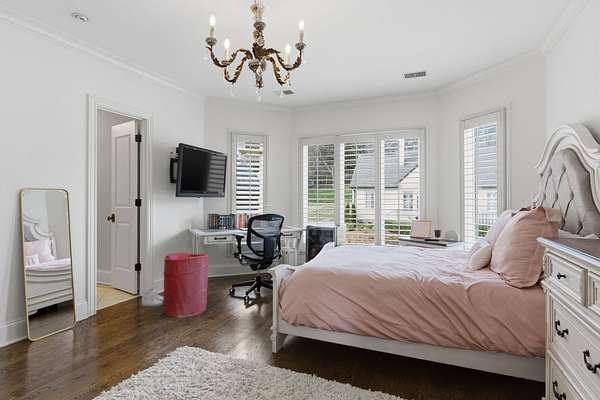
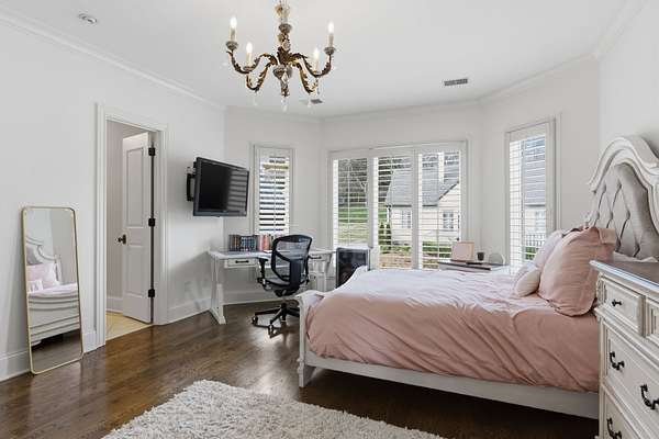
- boots [141,288,164,307]
- laundry hamper [162,252,209,318]
